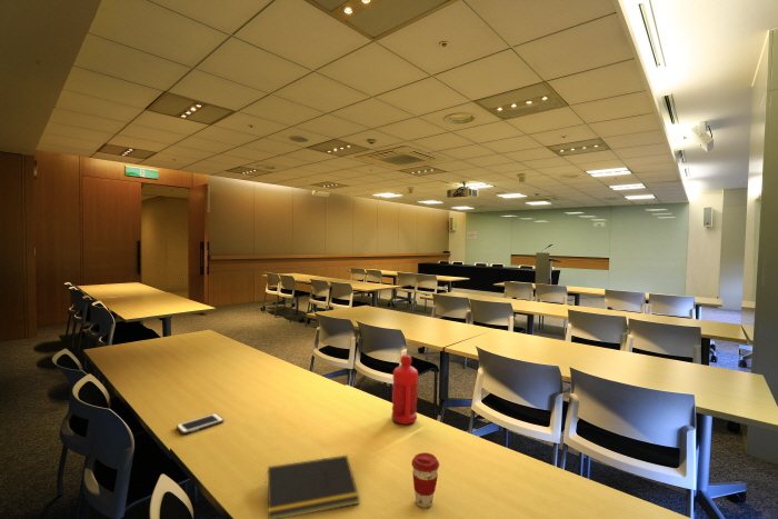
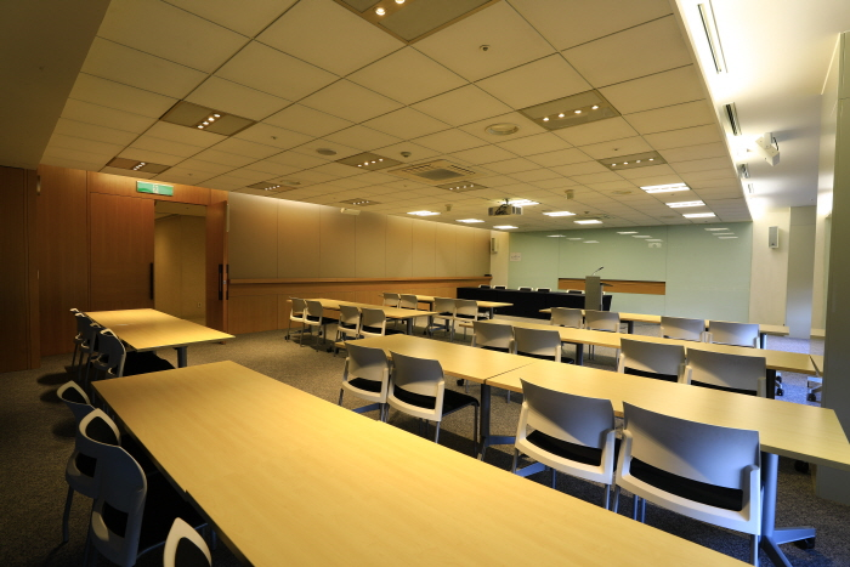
- notepad [265,455,361,519]
- water bottle [390,353,419,426]
- cell phone [176,412,225,435]
- coffee cup [410,451,440,509]
